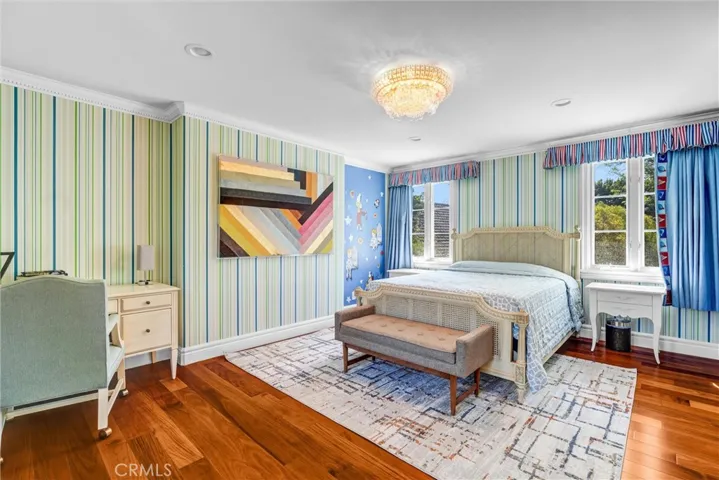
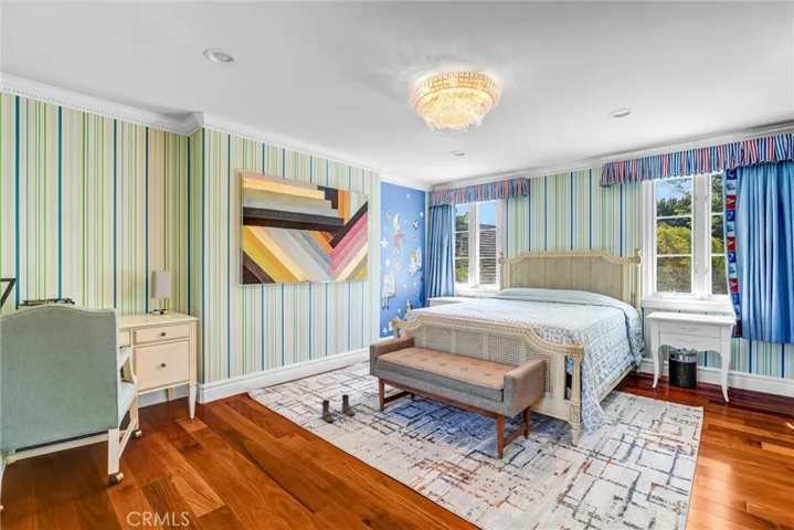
+ boots [320,393,356,423]
